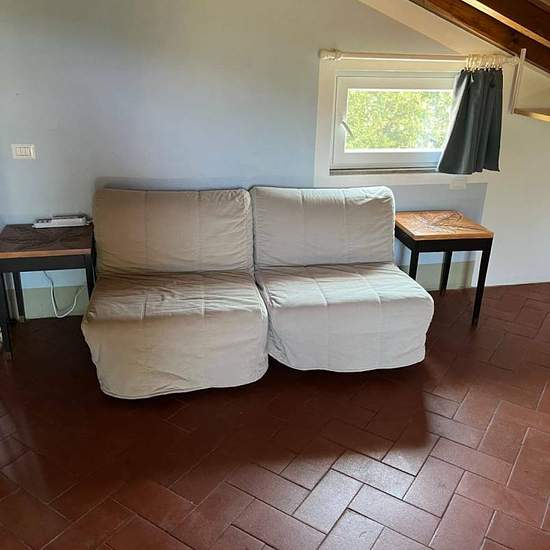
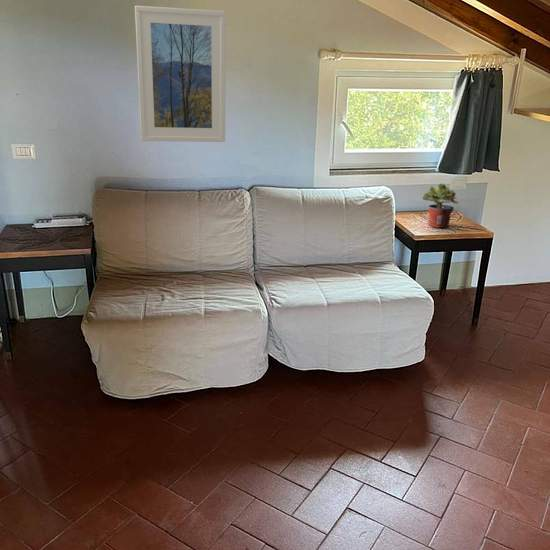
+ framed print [134,5,226,143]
+ potted plant [422,183,459,229]
